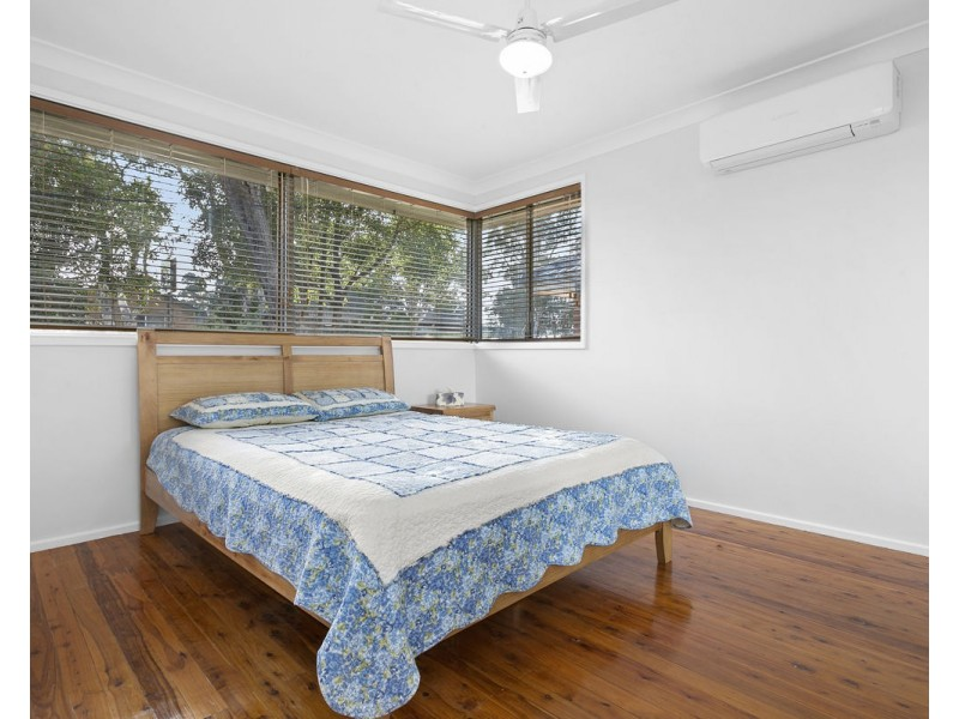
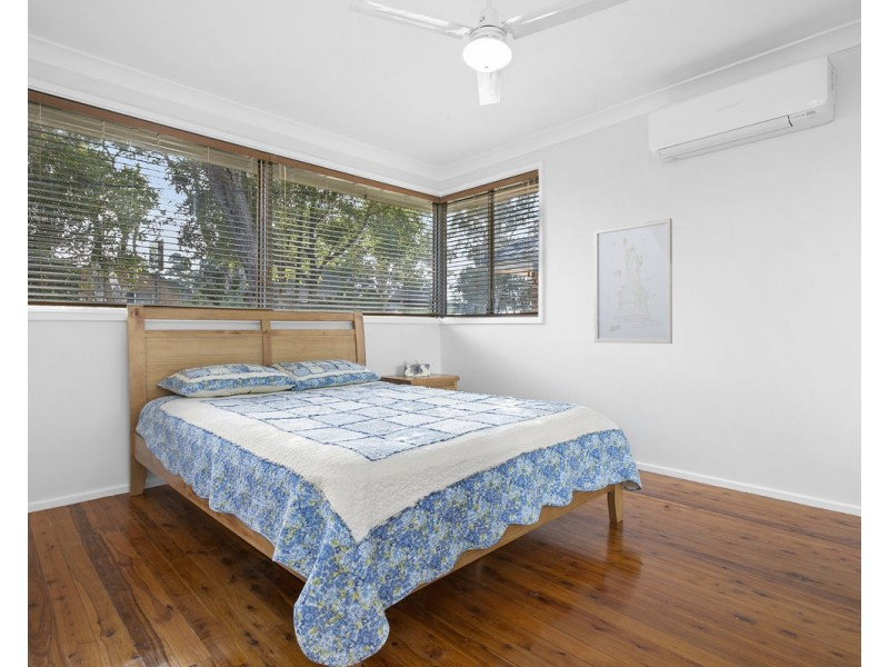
+ wall art [592,217,673,345]
